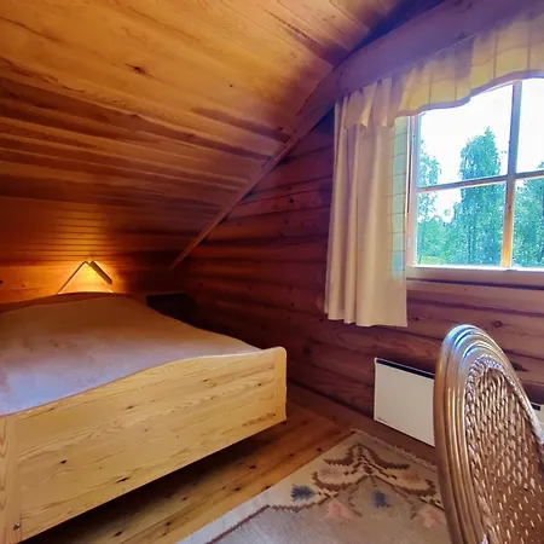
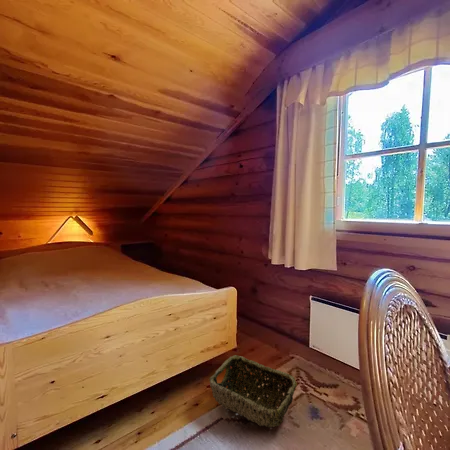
+ woven basket [208,354,298,428]
